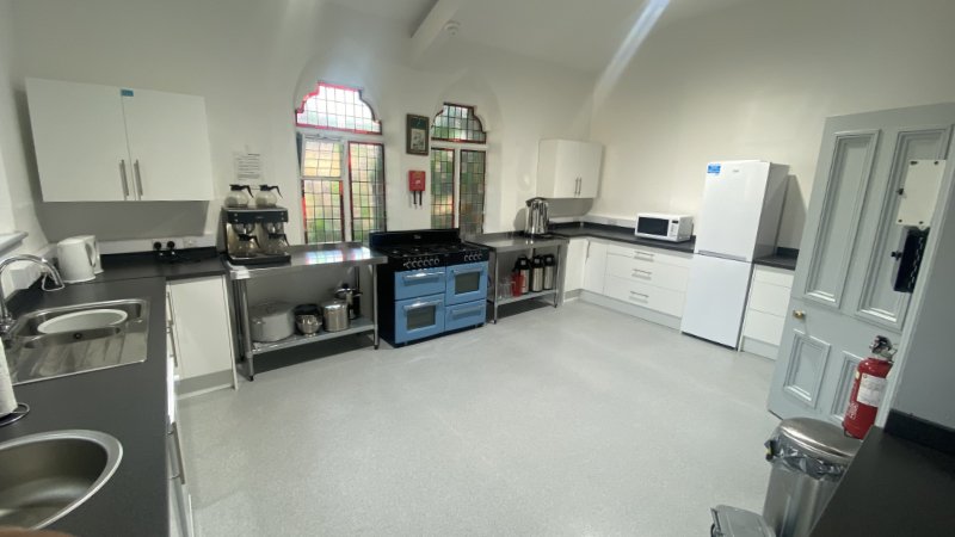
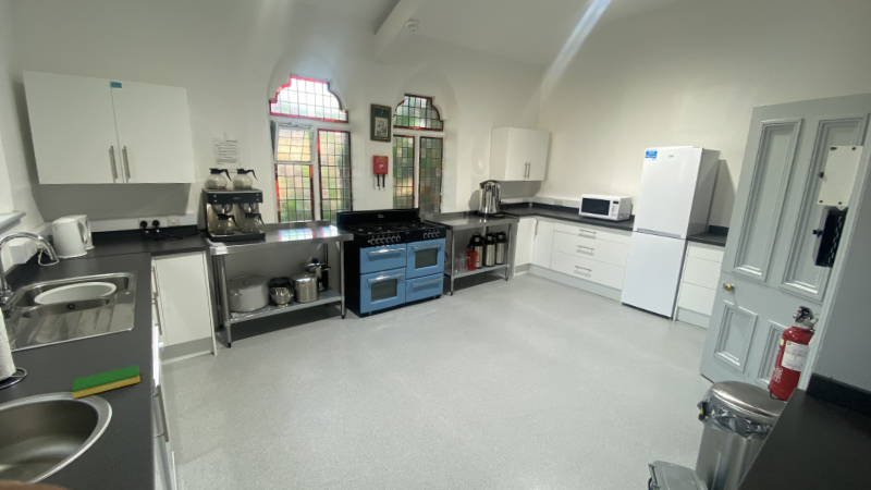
+ dish sponge [71,364,142,400]
